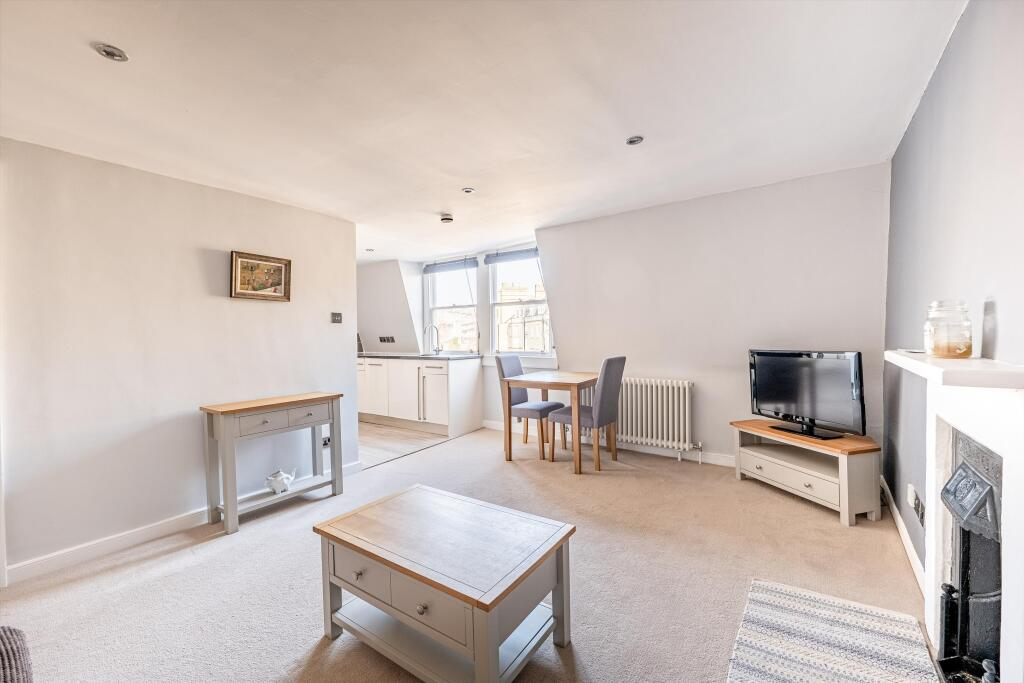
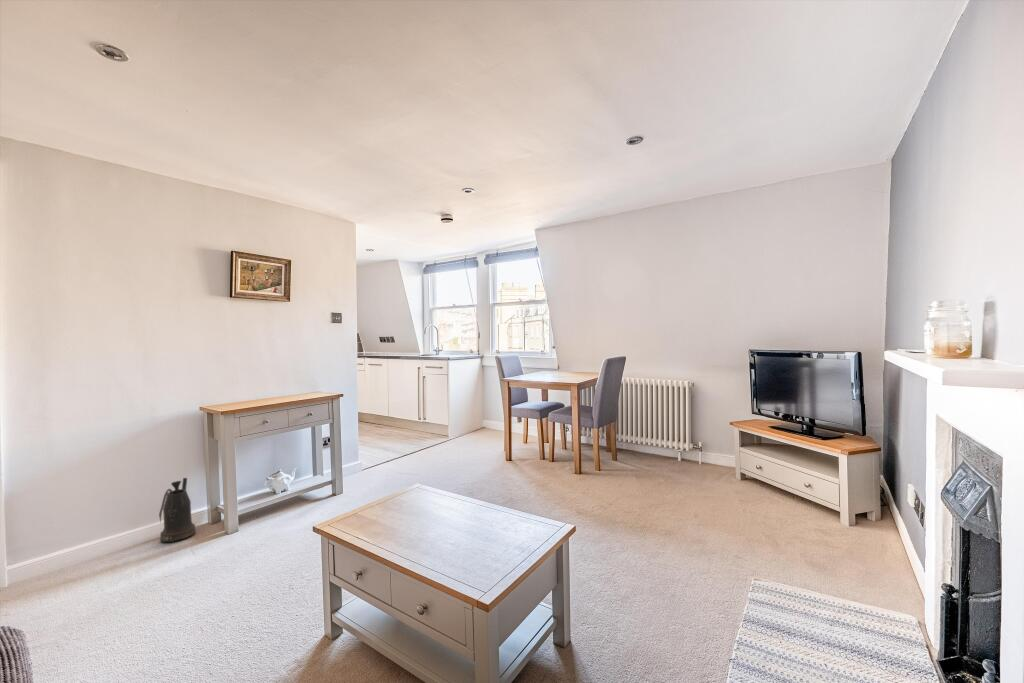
+ watering can [158,477,197,544]
